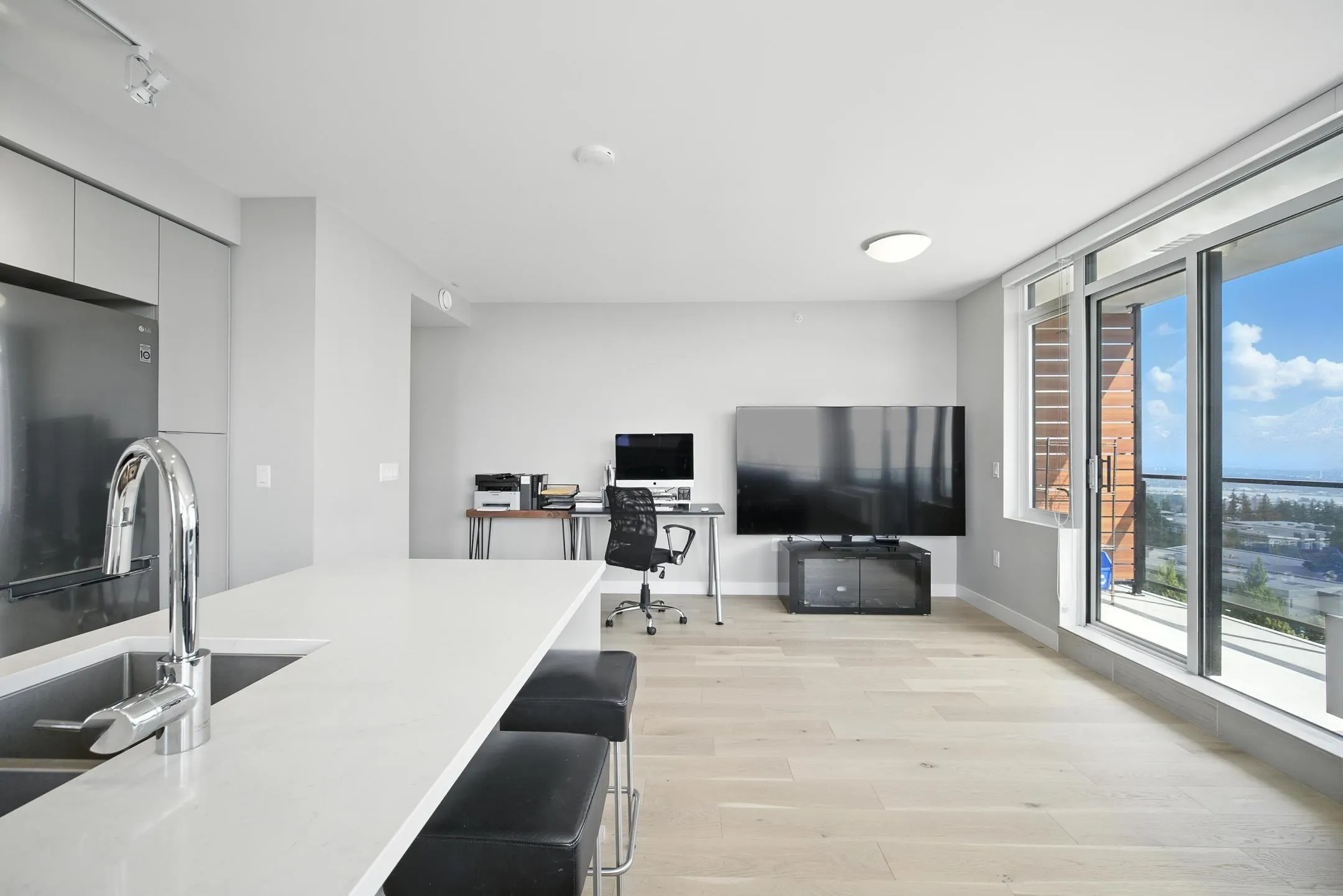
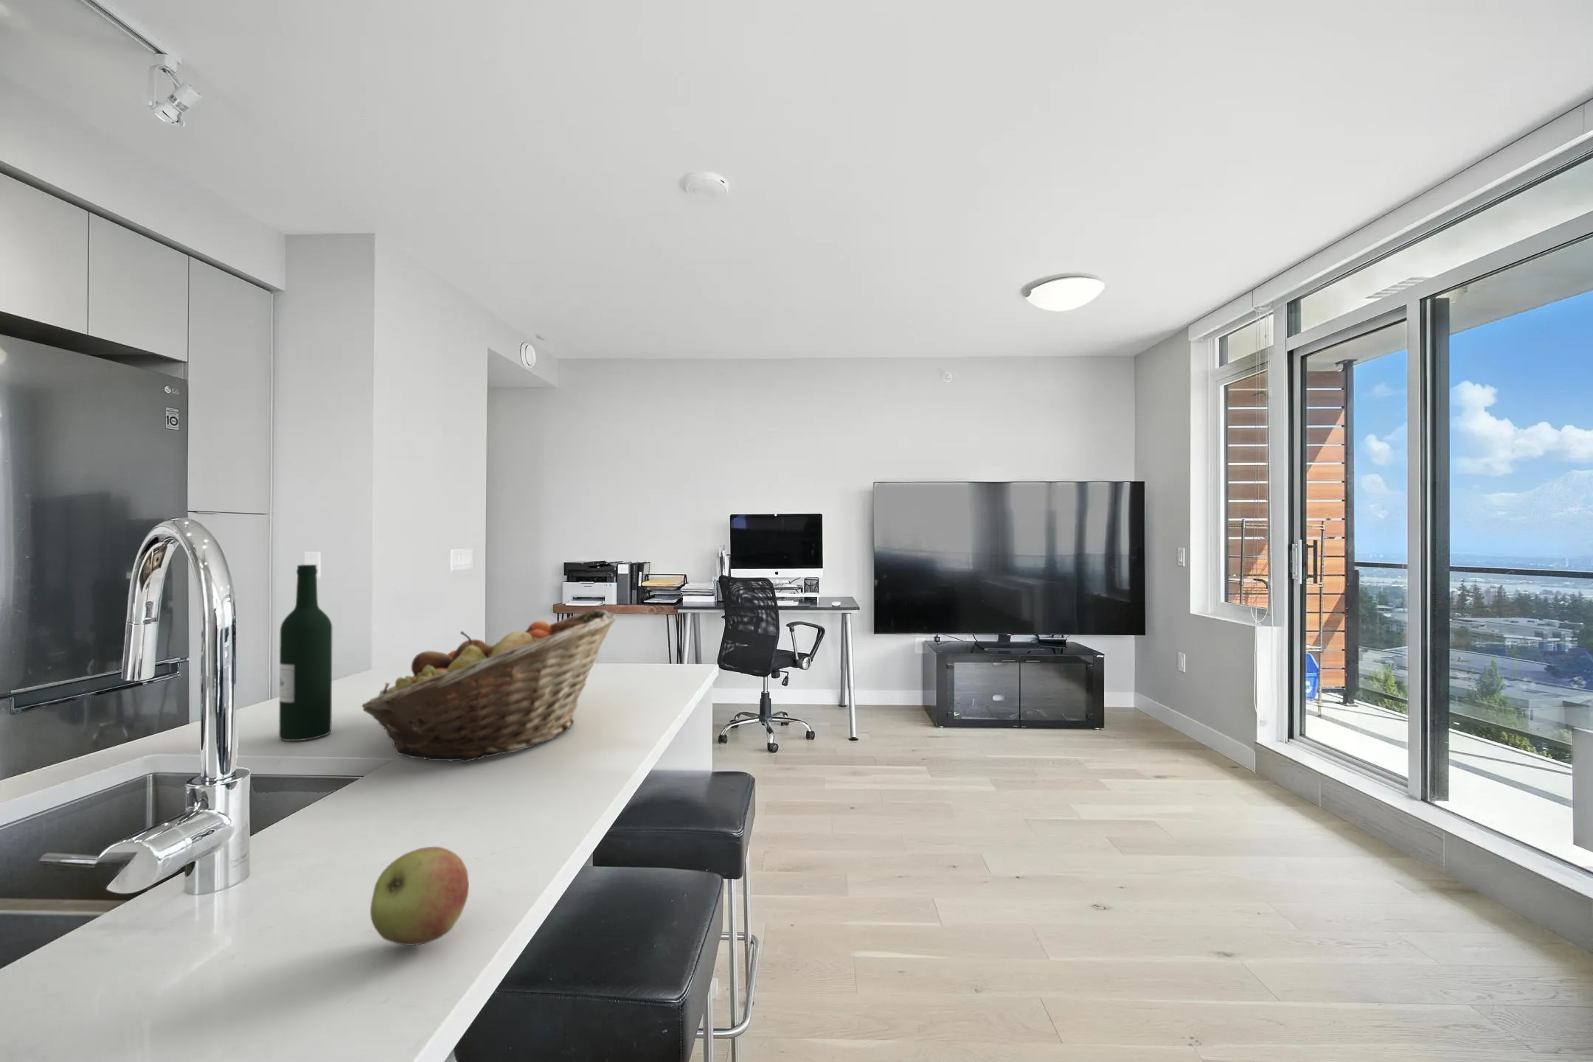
+ wine bottle [278,564,332,742]
+ fruit basket [361,609,617,763]
+ apple [370,846,470,946]
